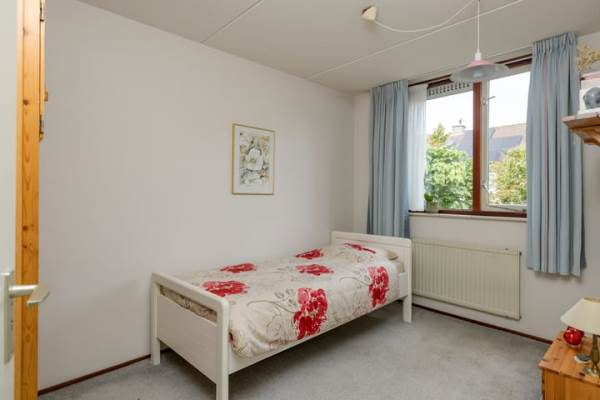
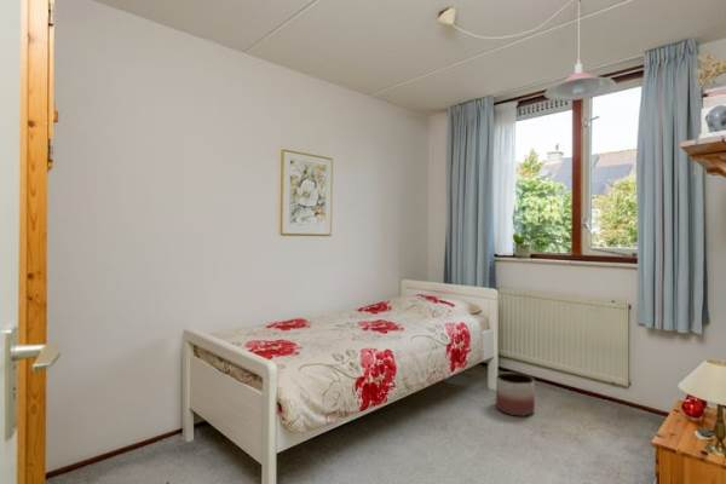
+ planter [495,371,536,417]
